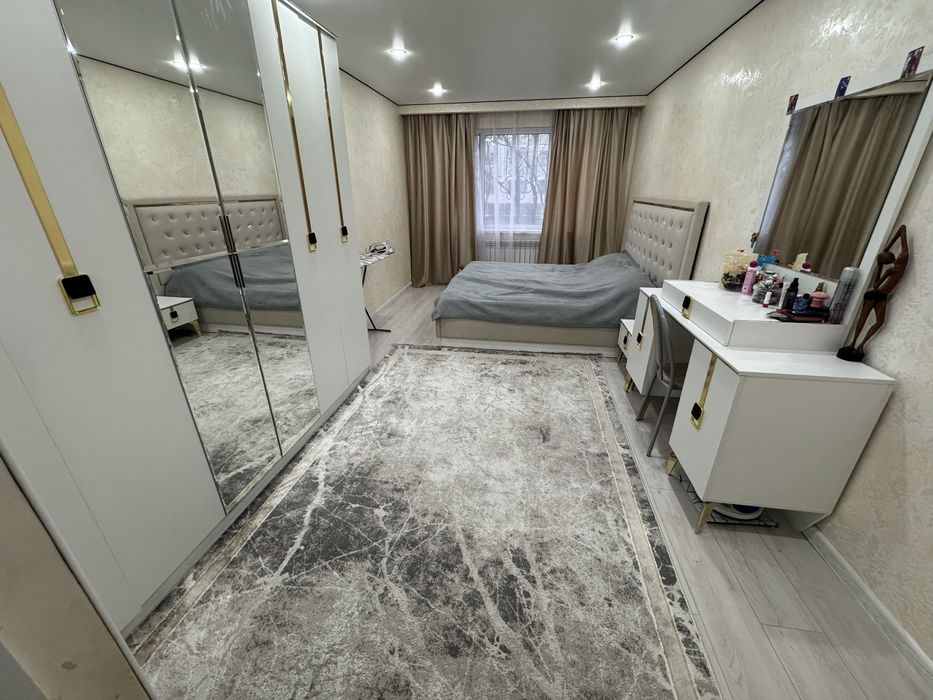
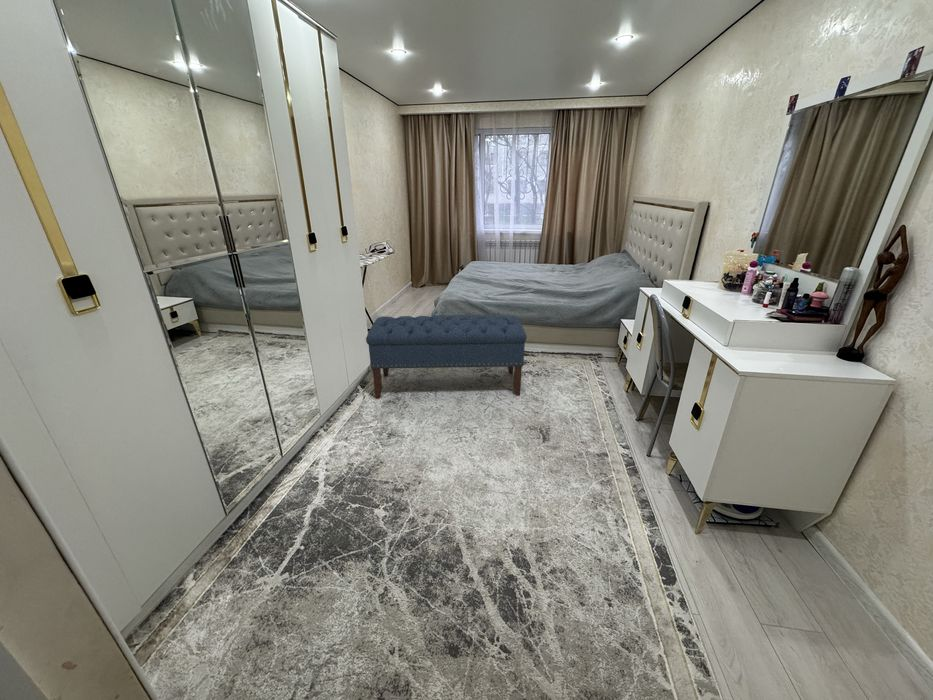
+ bench [365,314,528,399]
